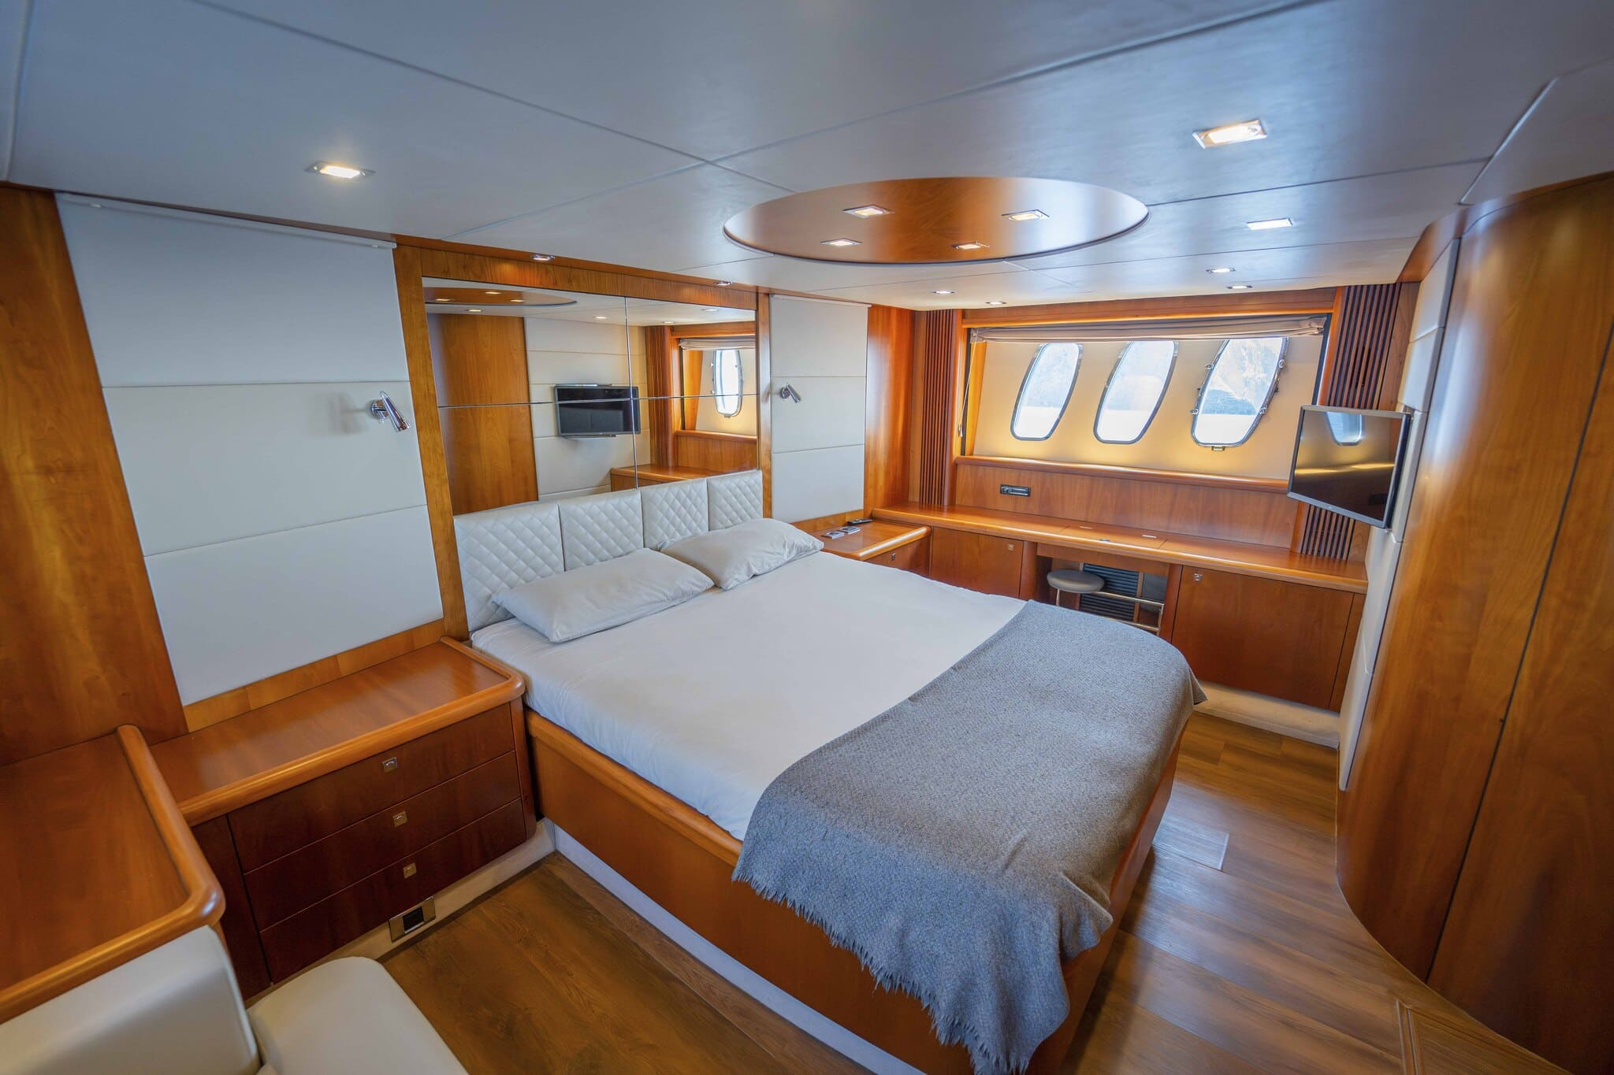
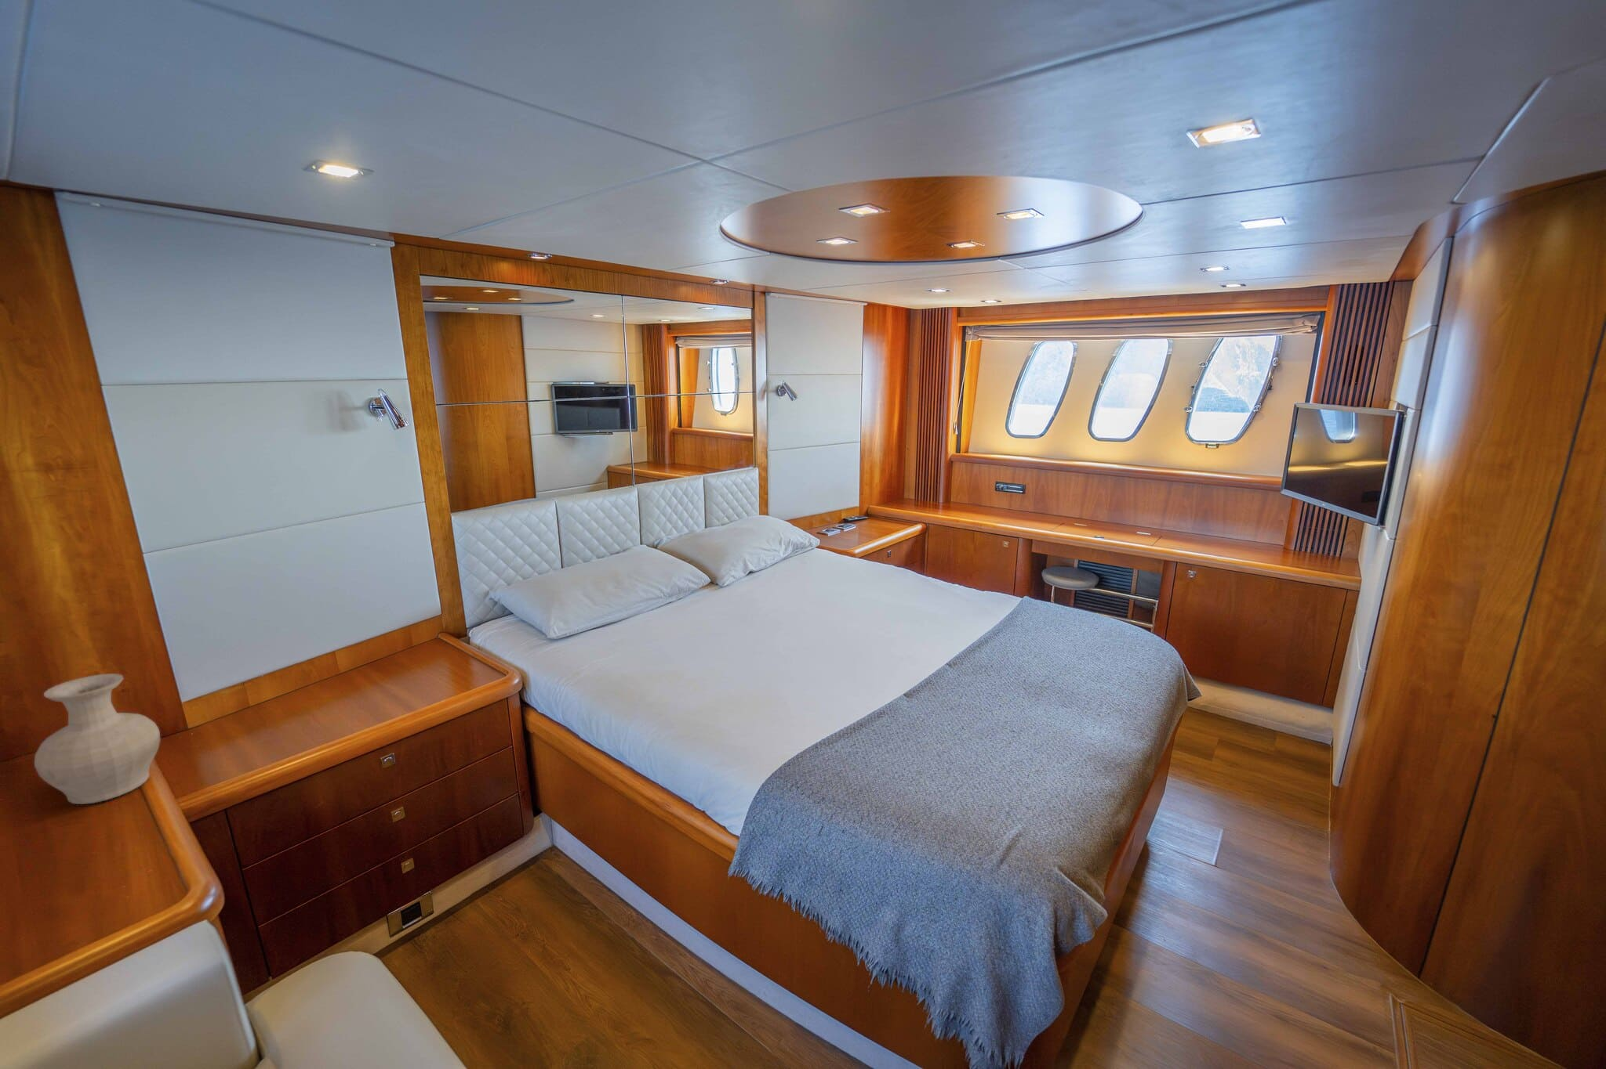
+ vase [33,673,161,805]
